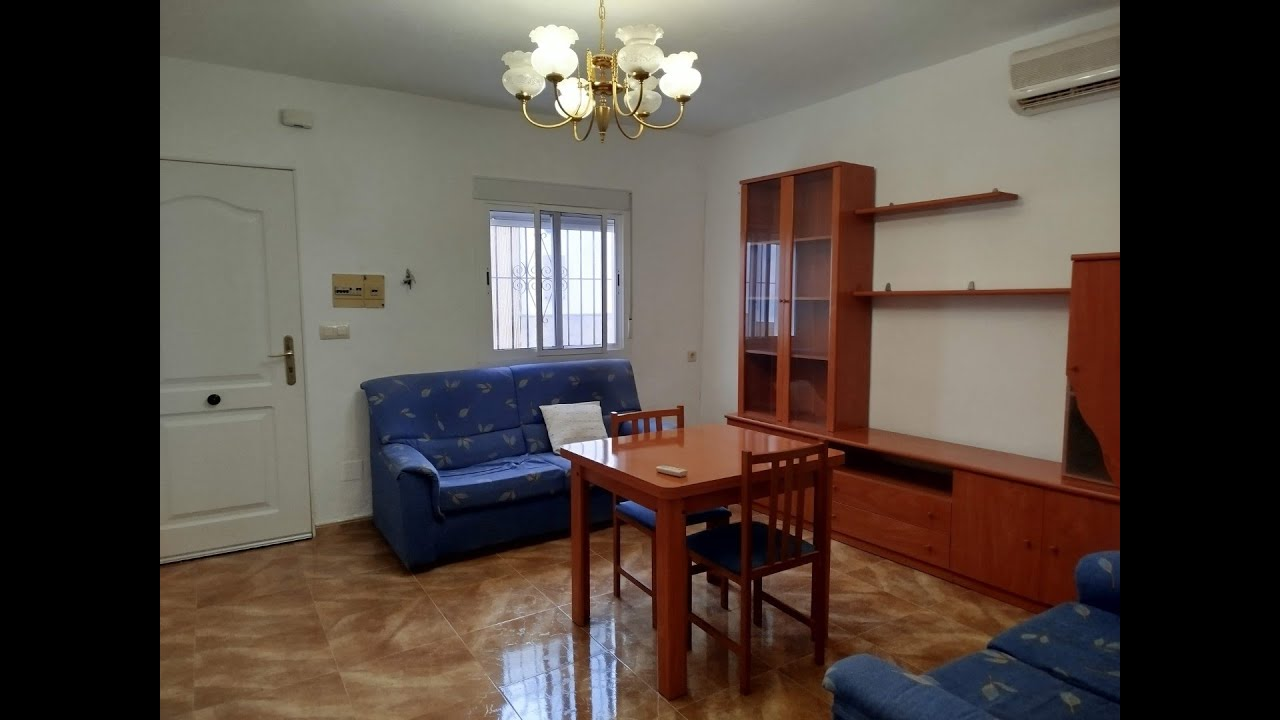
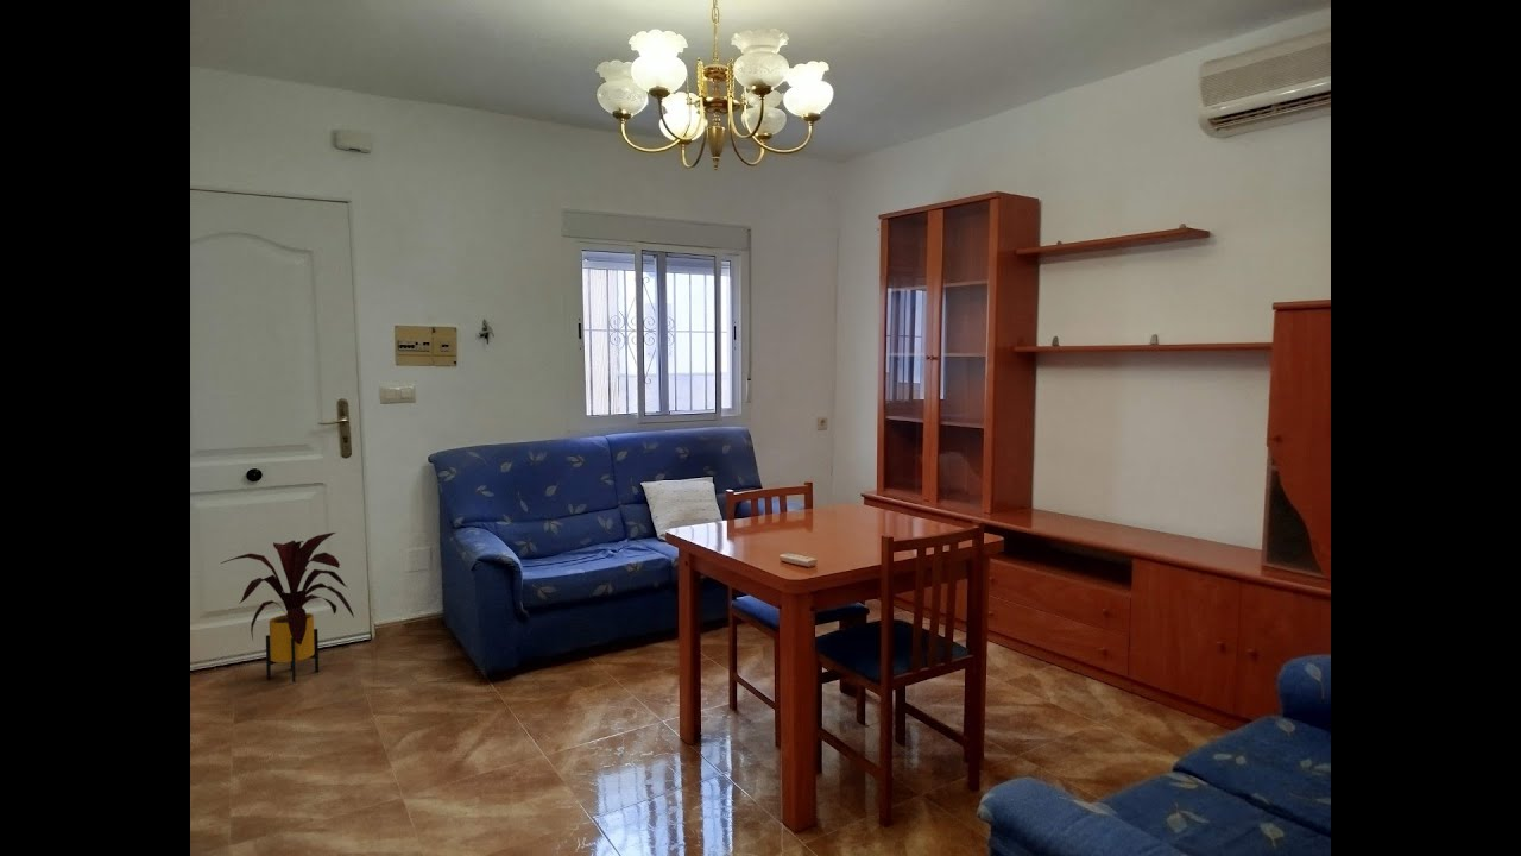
+ house plant [220,531,355,684]
